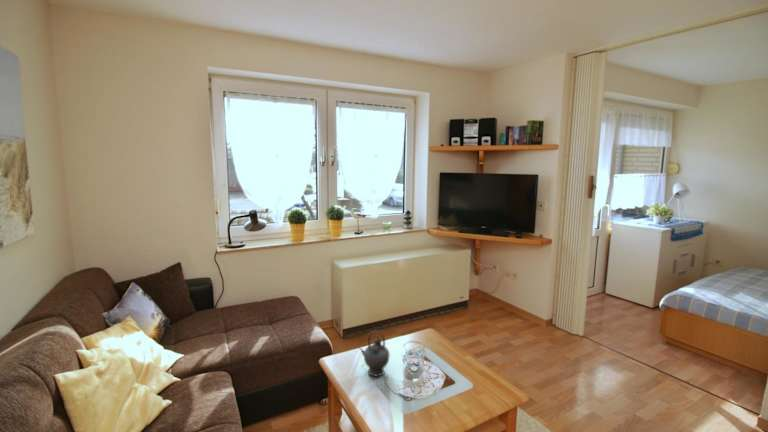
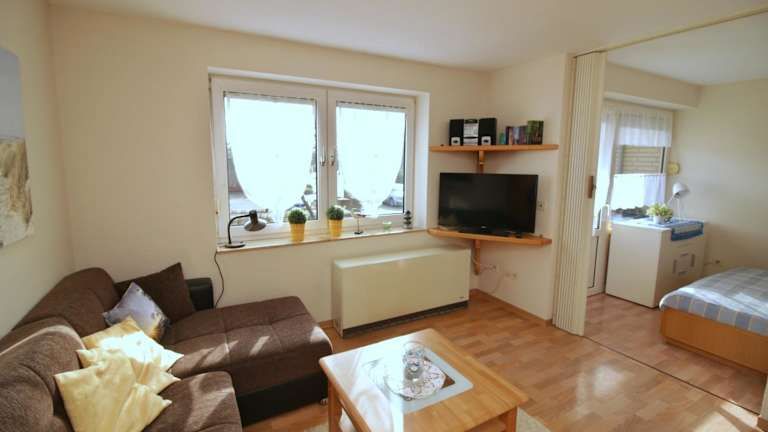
- teapot [357,329,391,378]
